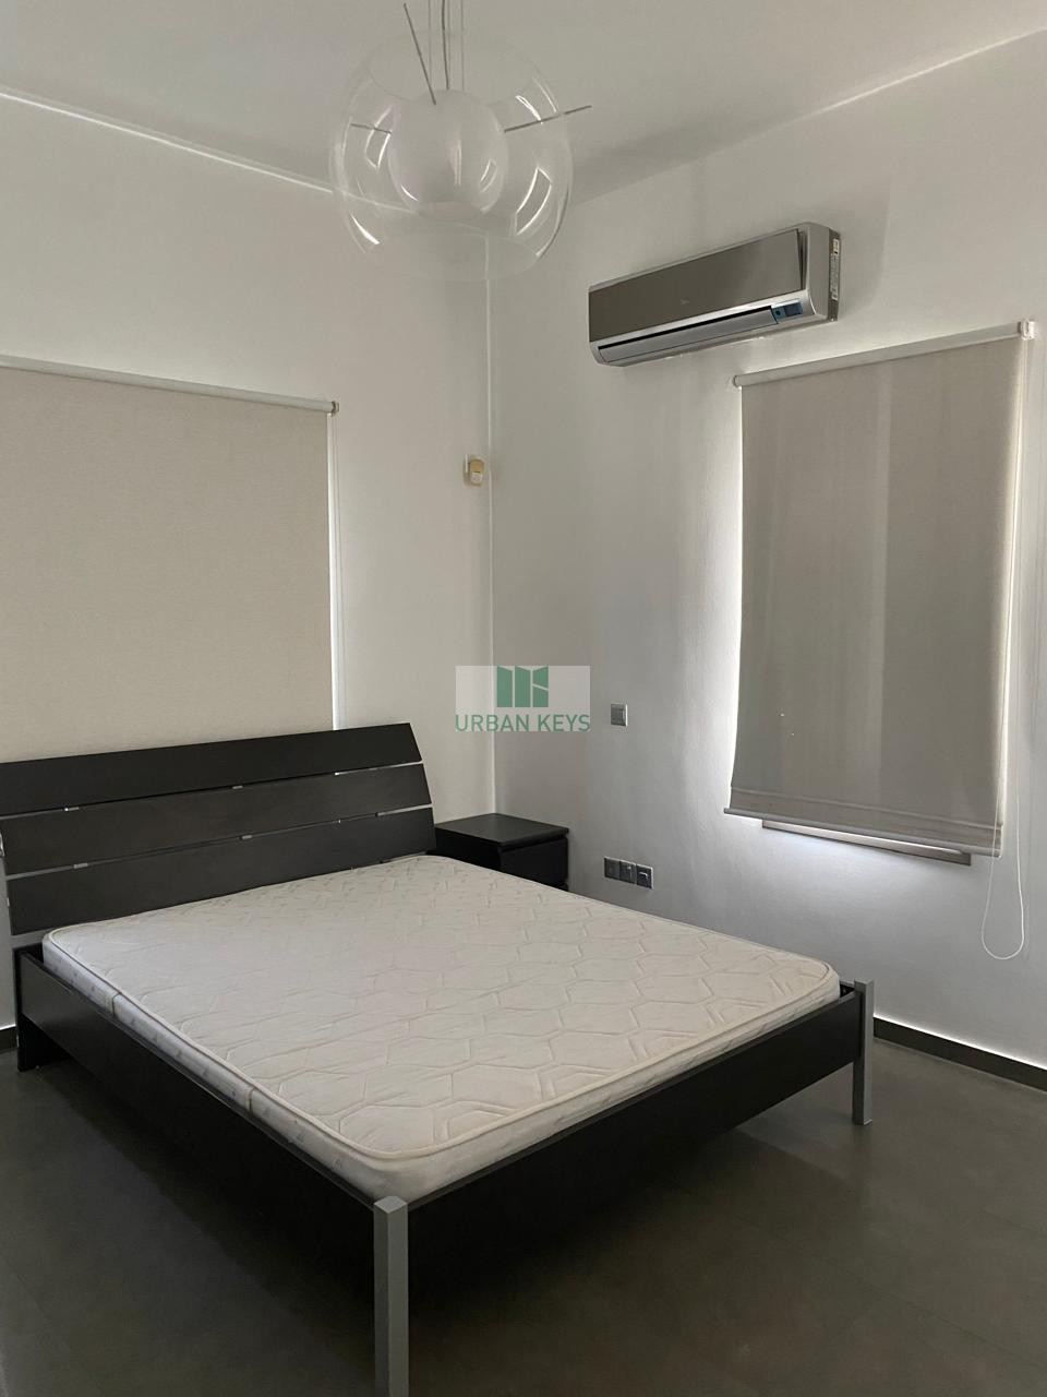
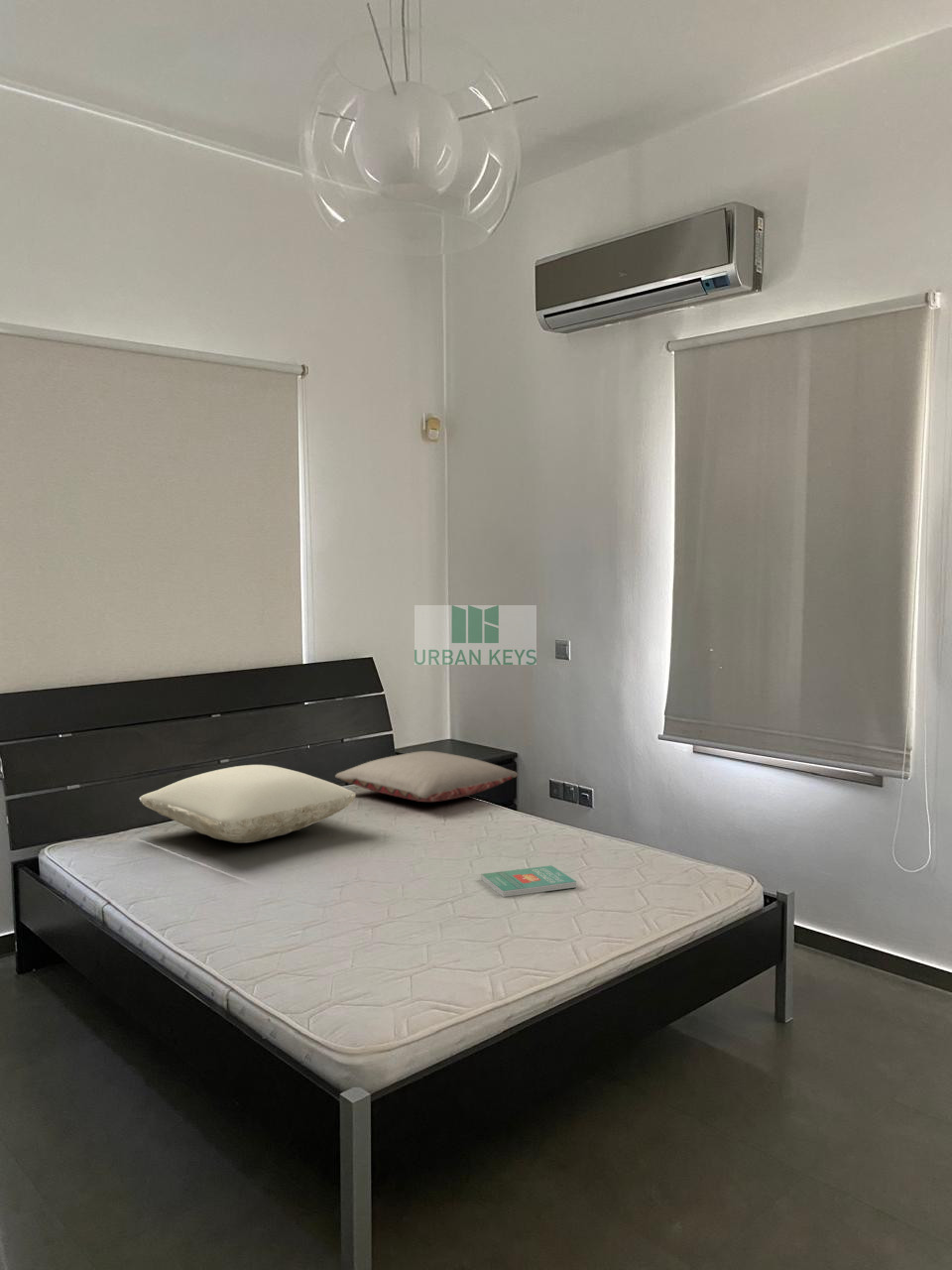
+ pillow [334,750,519,803]
+ book [480,864,577,898]
+ pillow [138,764,357,844]
